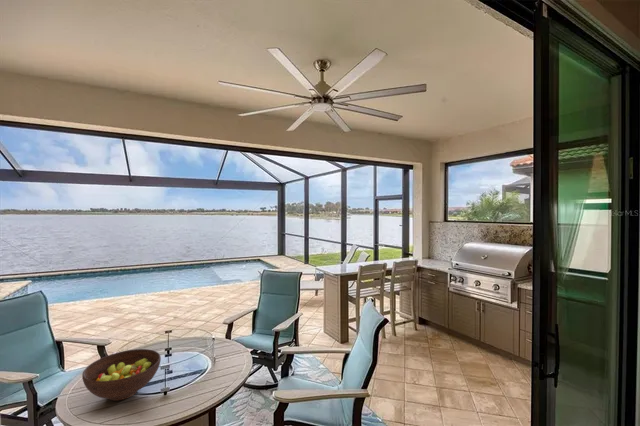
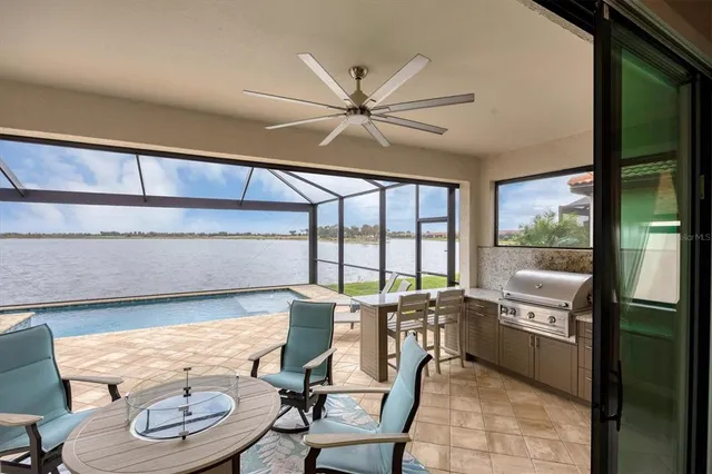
- fruit bowl [81,348,162,402]
